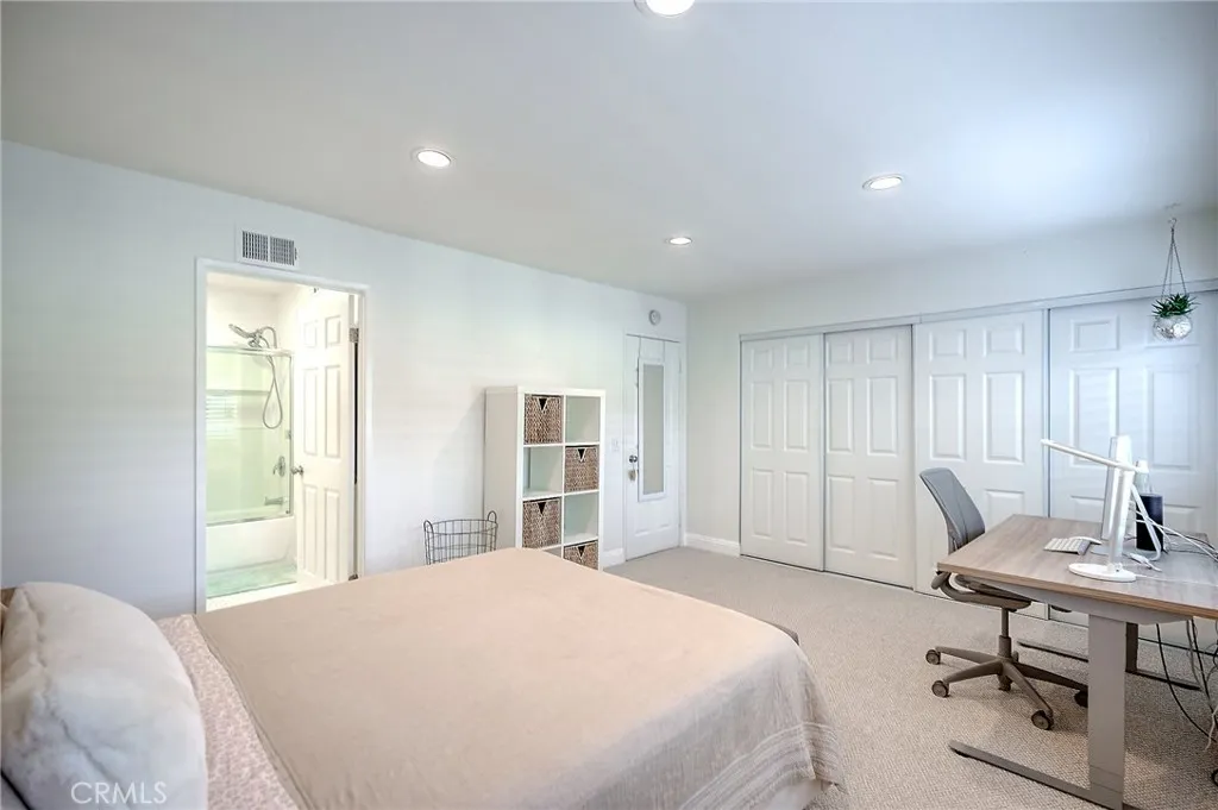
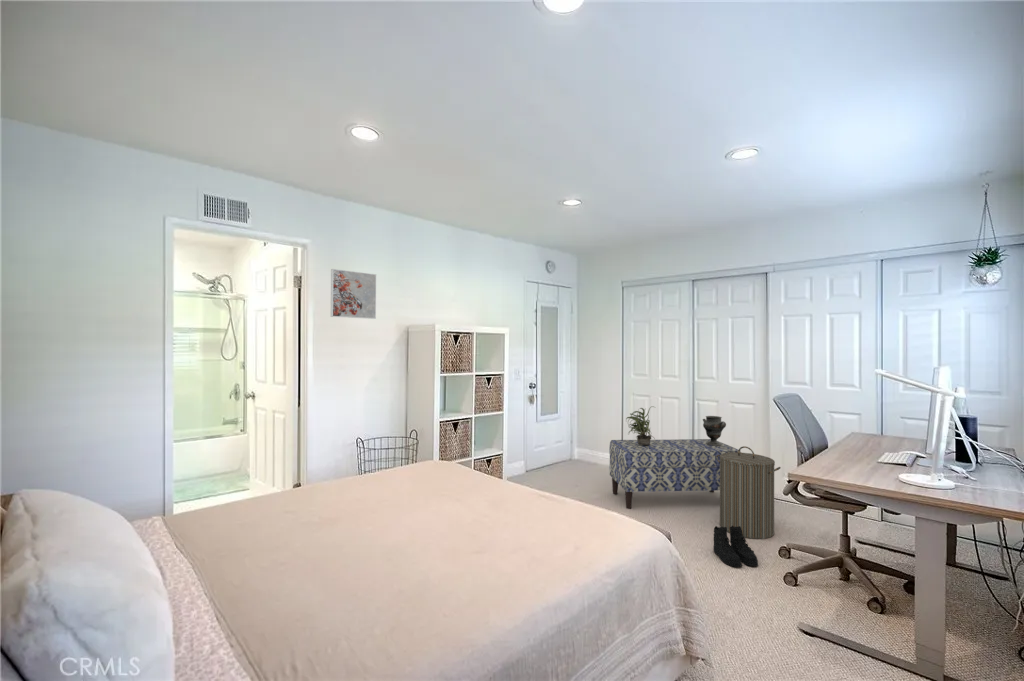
+ bench [608,438,742,510]
+ laundry hamper [716,445,782,540]
+ boots [713,525,759,568]
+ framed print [330,268,377,320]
+ decorative vase [702,415,727,446]
+ potted plant [625,405,656,445]
